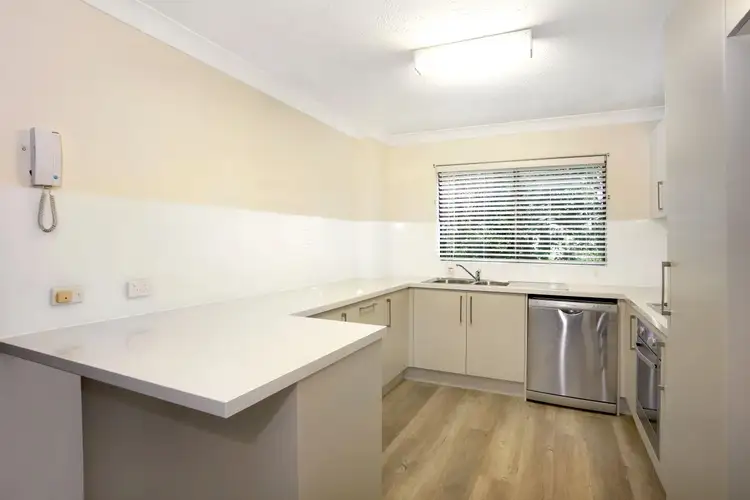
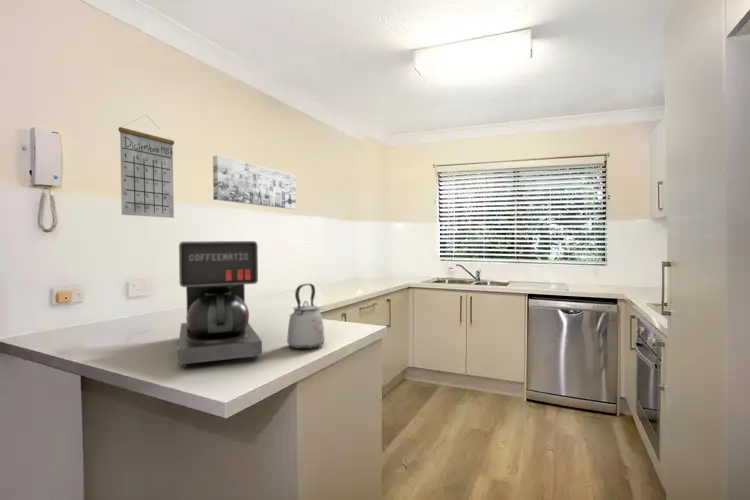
+ wall art [212,155,297,210]
+ coffee maker [177,240,263,368]
+ calendar [118,114,175,219]
+ kettle [286,283,326,350]
